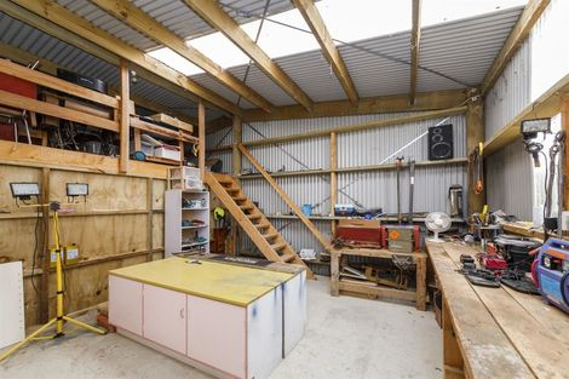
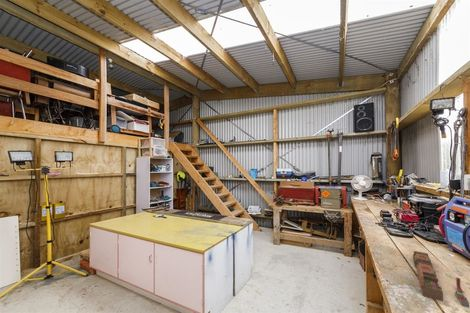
+ tool box [412,250,470,309]
